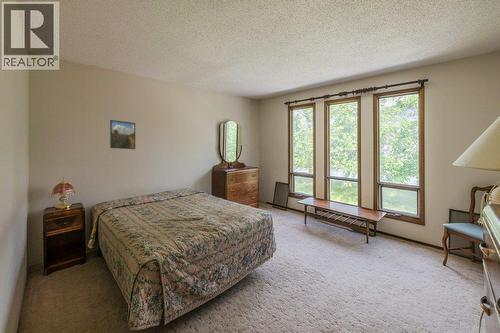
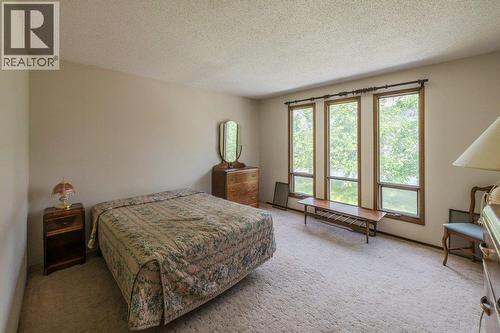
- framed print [109,119,136,150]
